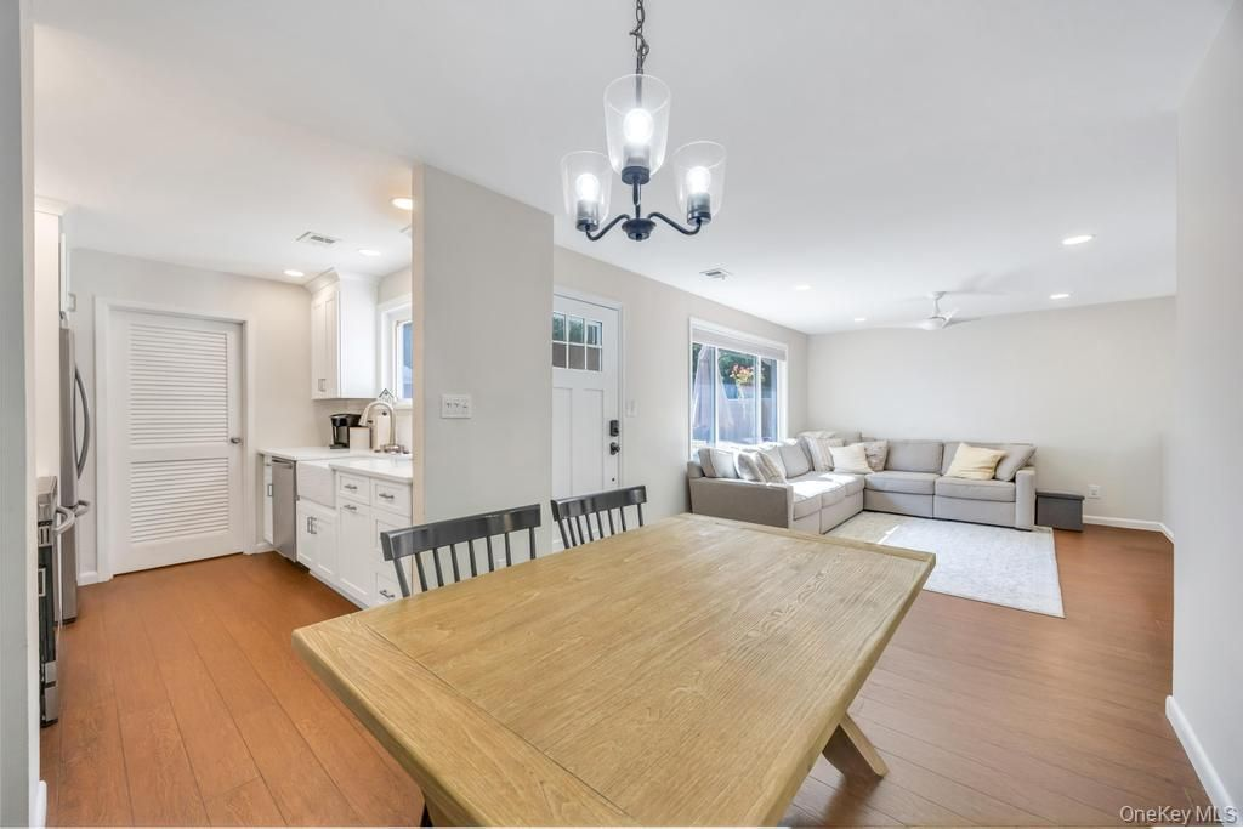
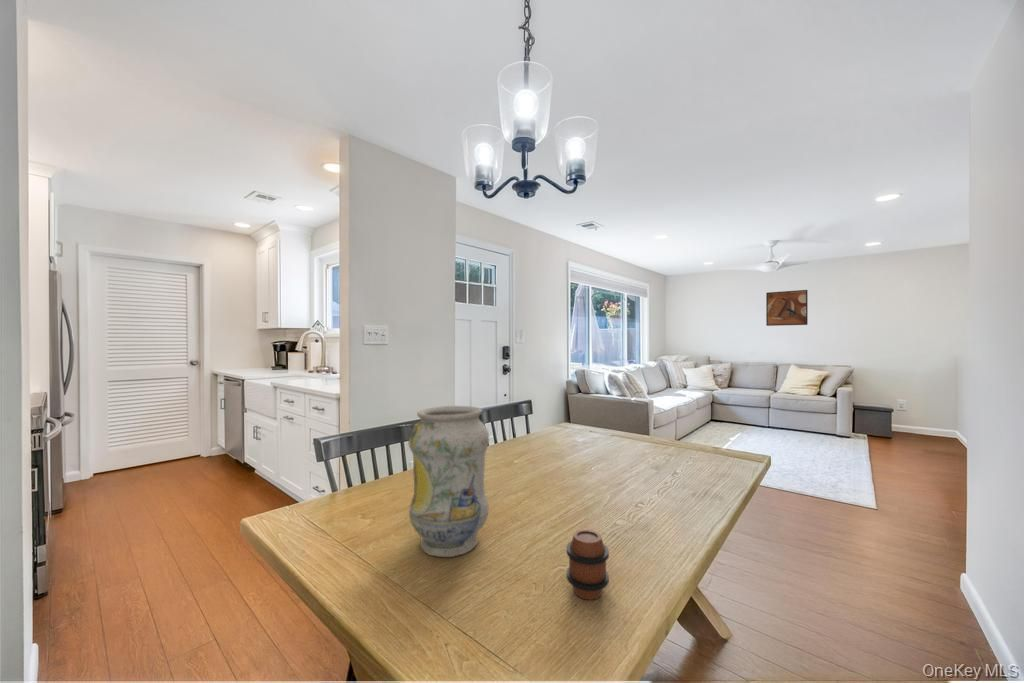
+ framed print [765,289,809,327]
+ vase [407,405,490,558]
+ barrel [566,529,610,601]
